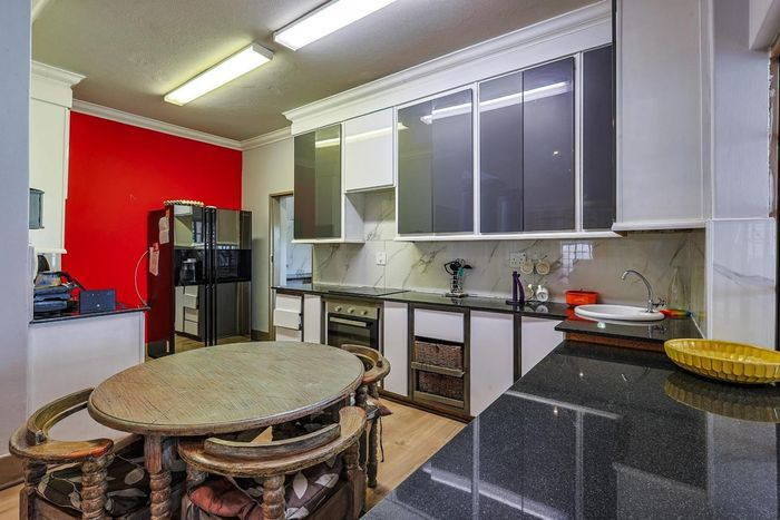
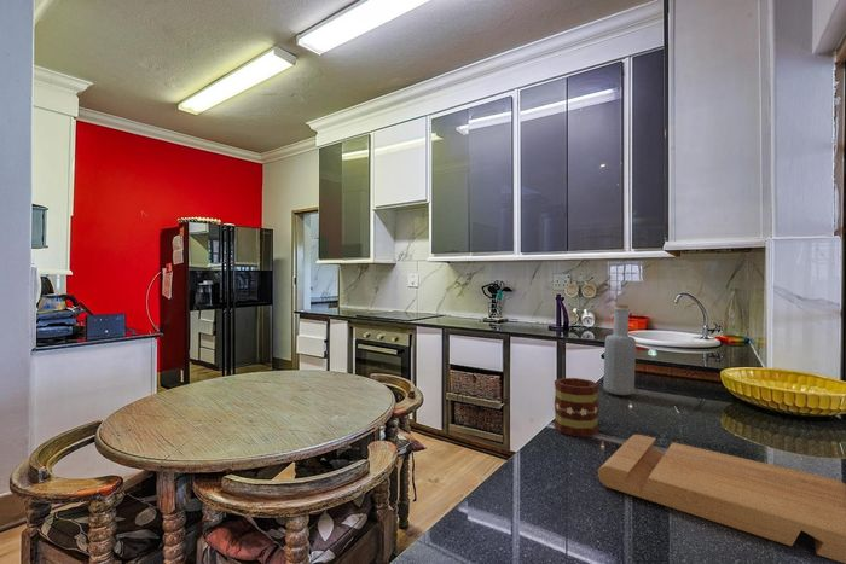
+ bottle [602,303,637,396]
+ cutting board [597,434,846,564]
+ mug [554,377,599,437]
